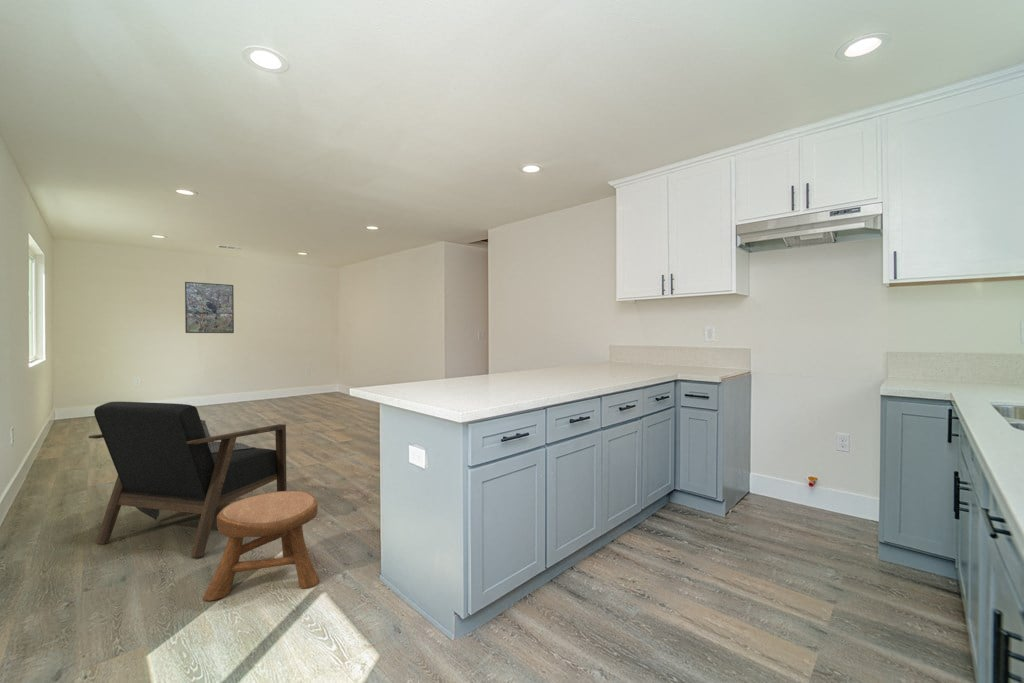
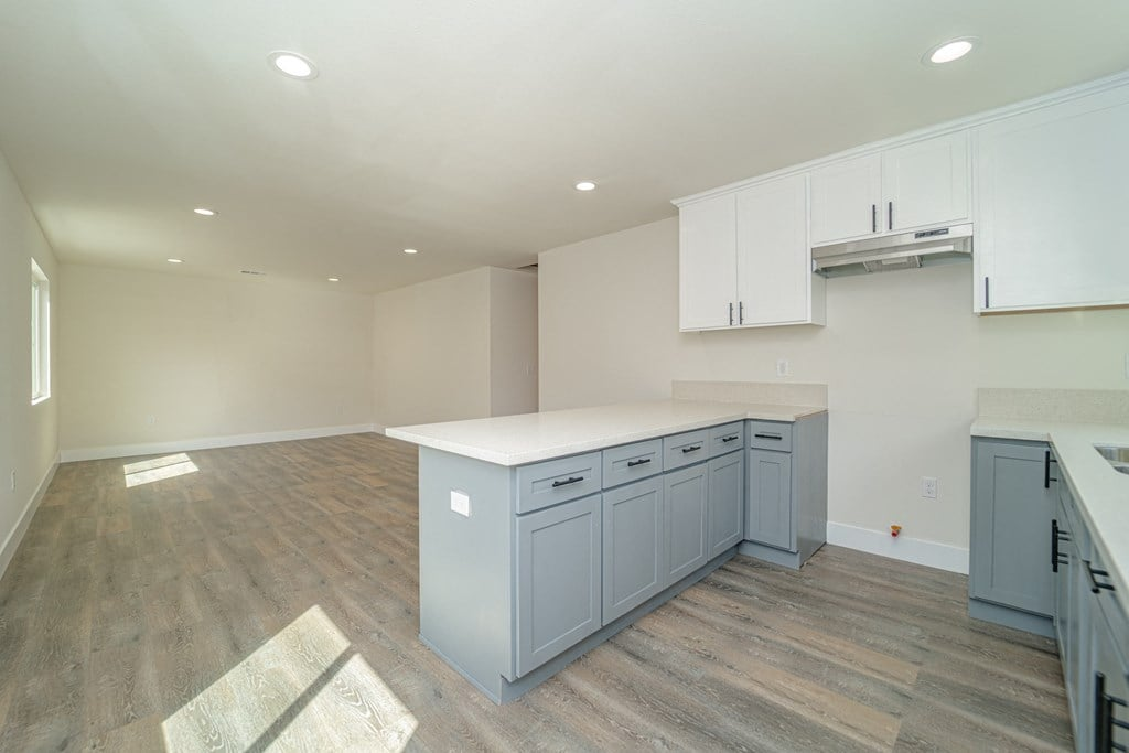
- armchair [88,401,288,558]
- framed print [184,281,235,334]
- stool [202,490,320,602]
